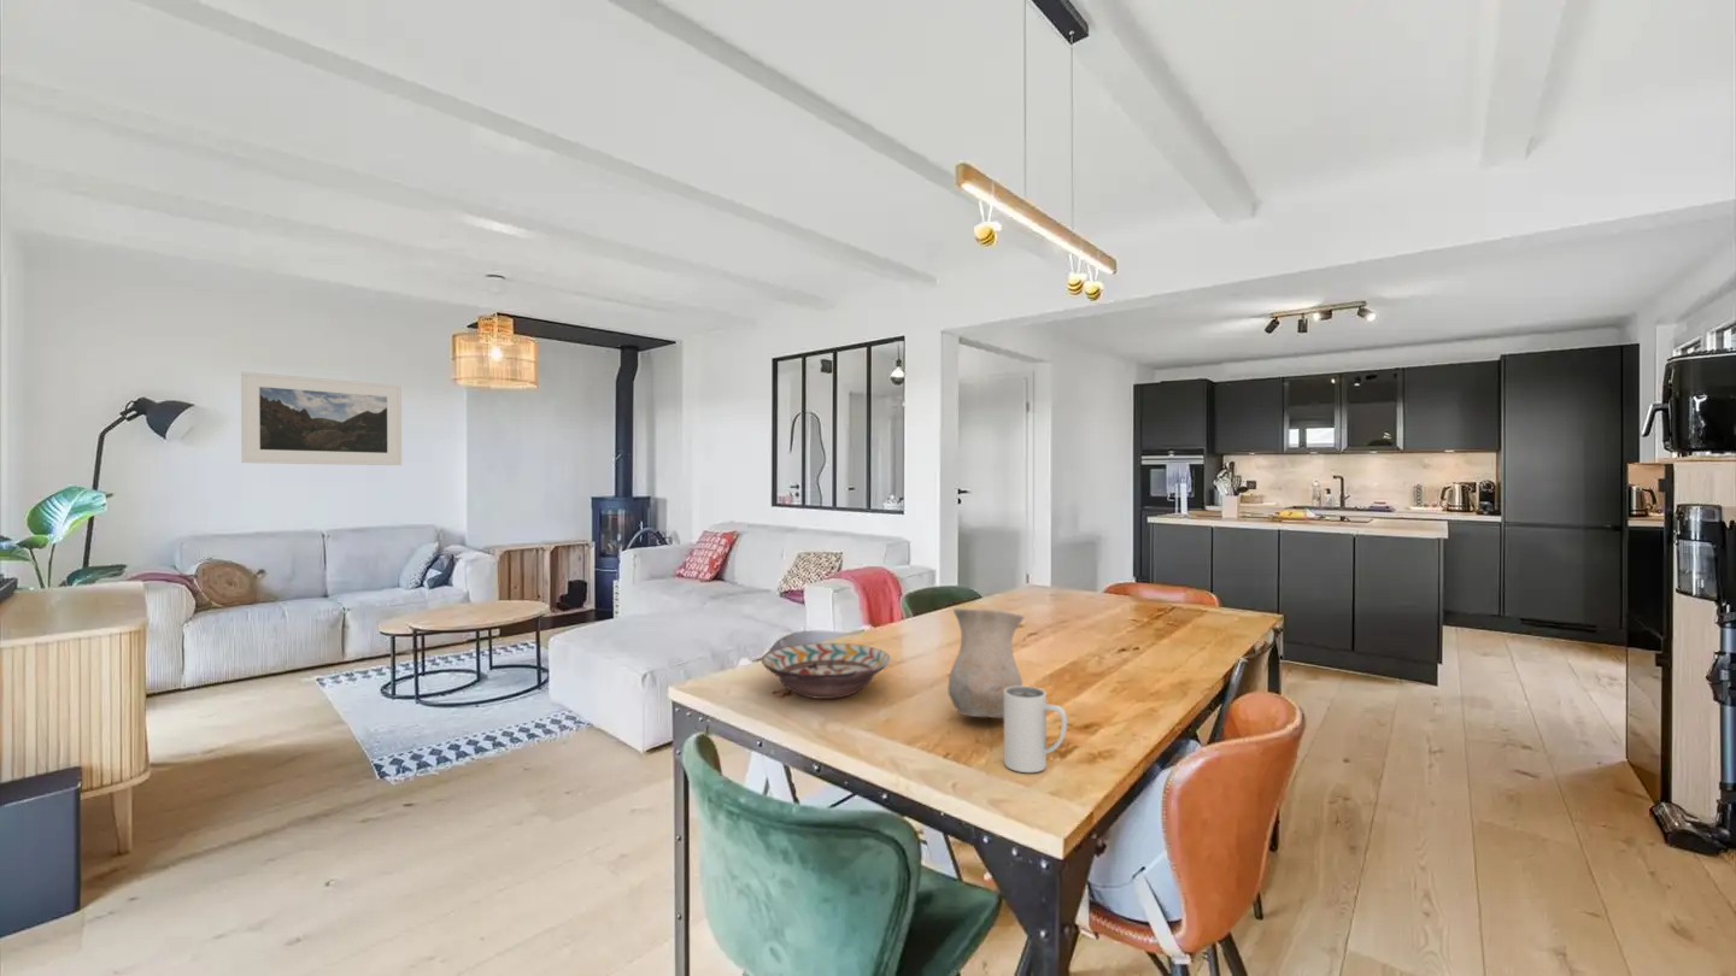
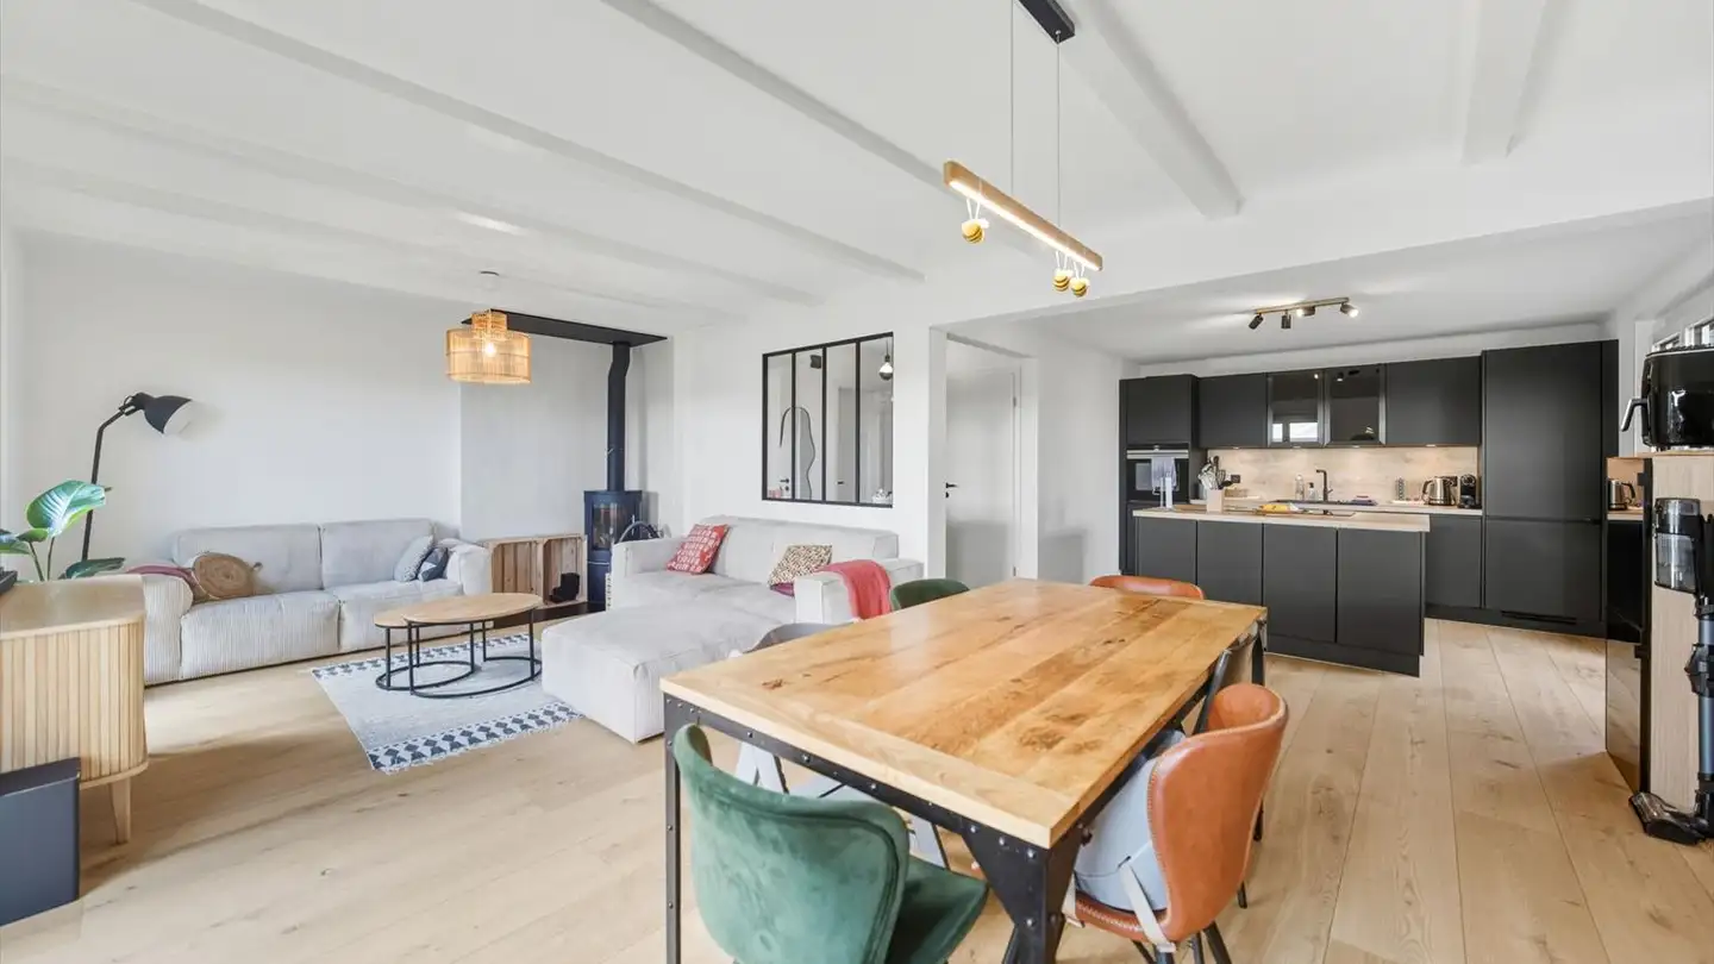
- vase [946,607,1025,721]
- decorative bowl [761,642,892,700]
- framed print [240,371,403,466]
- mug [1003,684,1068,774]
